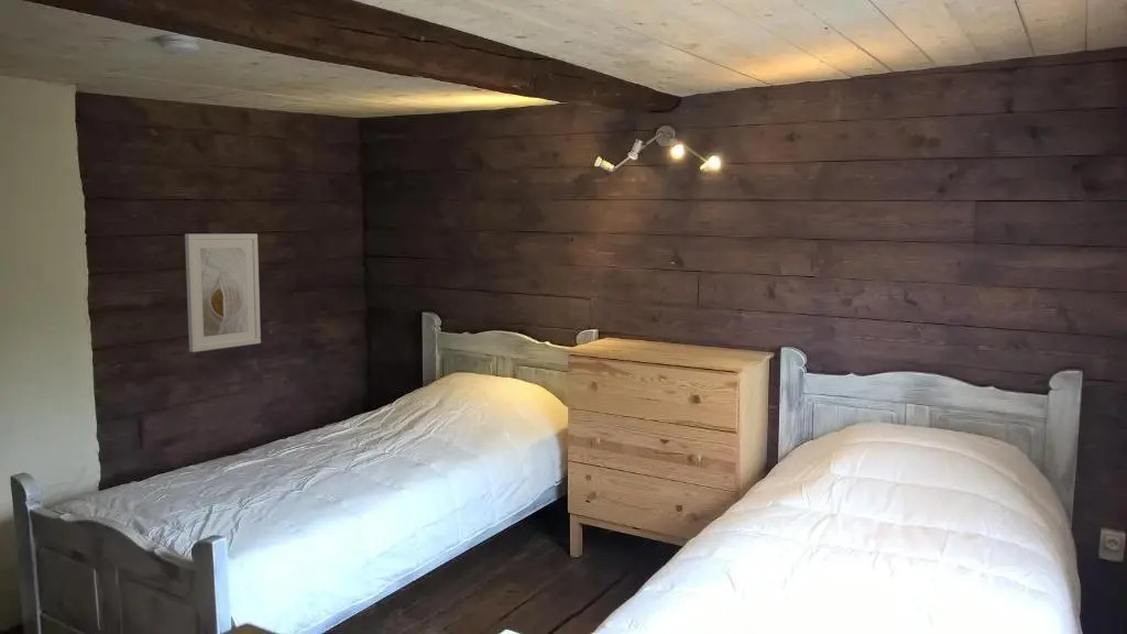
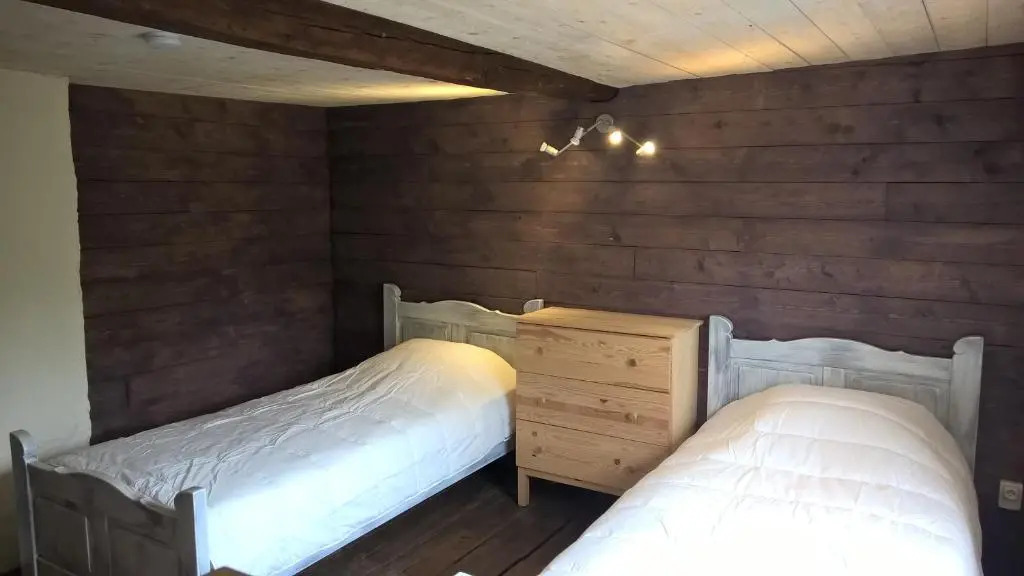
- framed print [184,232,262,353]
